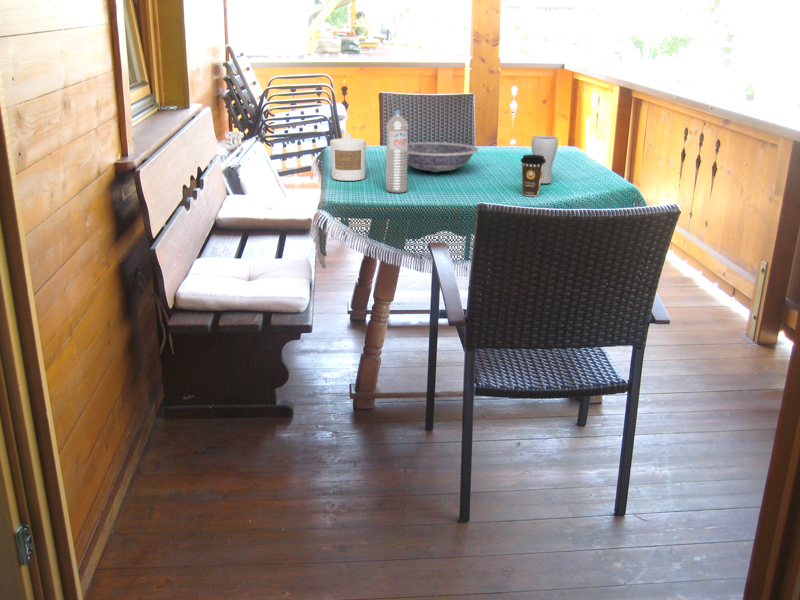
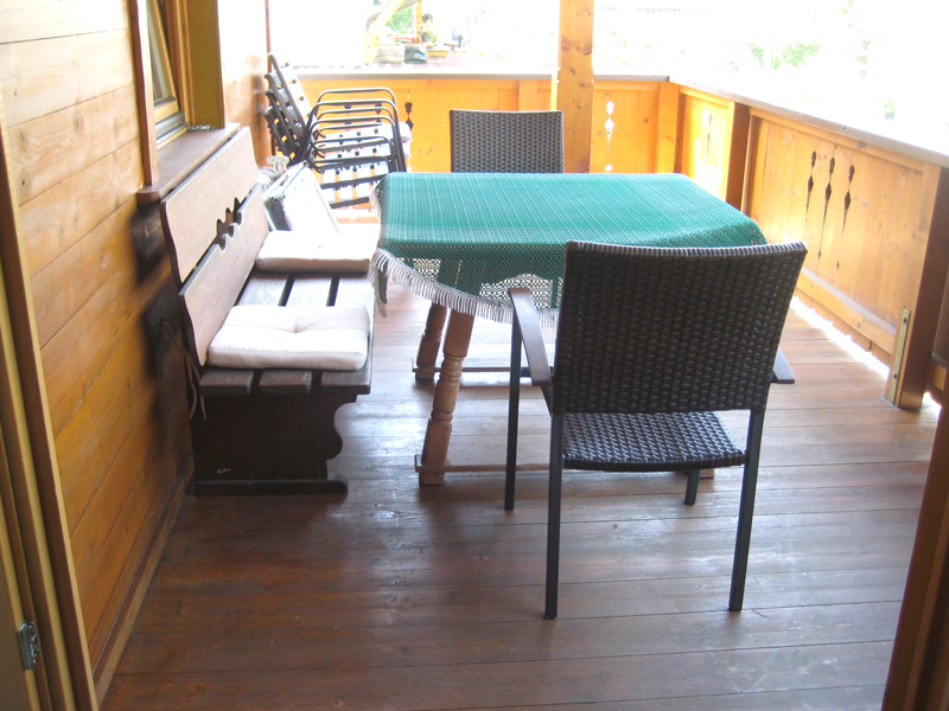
- bowl [407,141,479,173]
- water bottle [385,109,409,194]
- candle [329,132,367,182]
- coffee cup [520,154,546,197]
- drinking glass [531,135,559,185]
